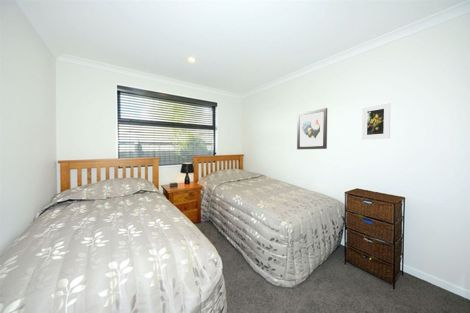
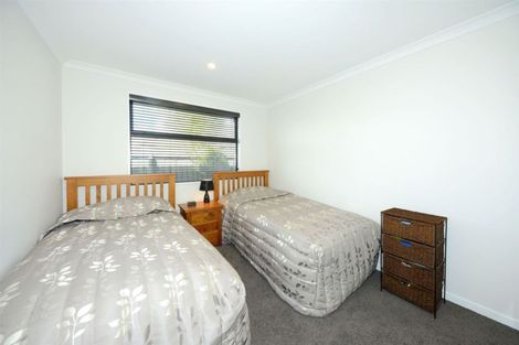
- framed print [361,102,391,141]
- wall art [296,107,328,150]
